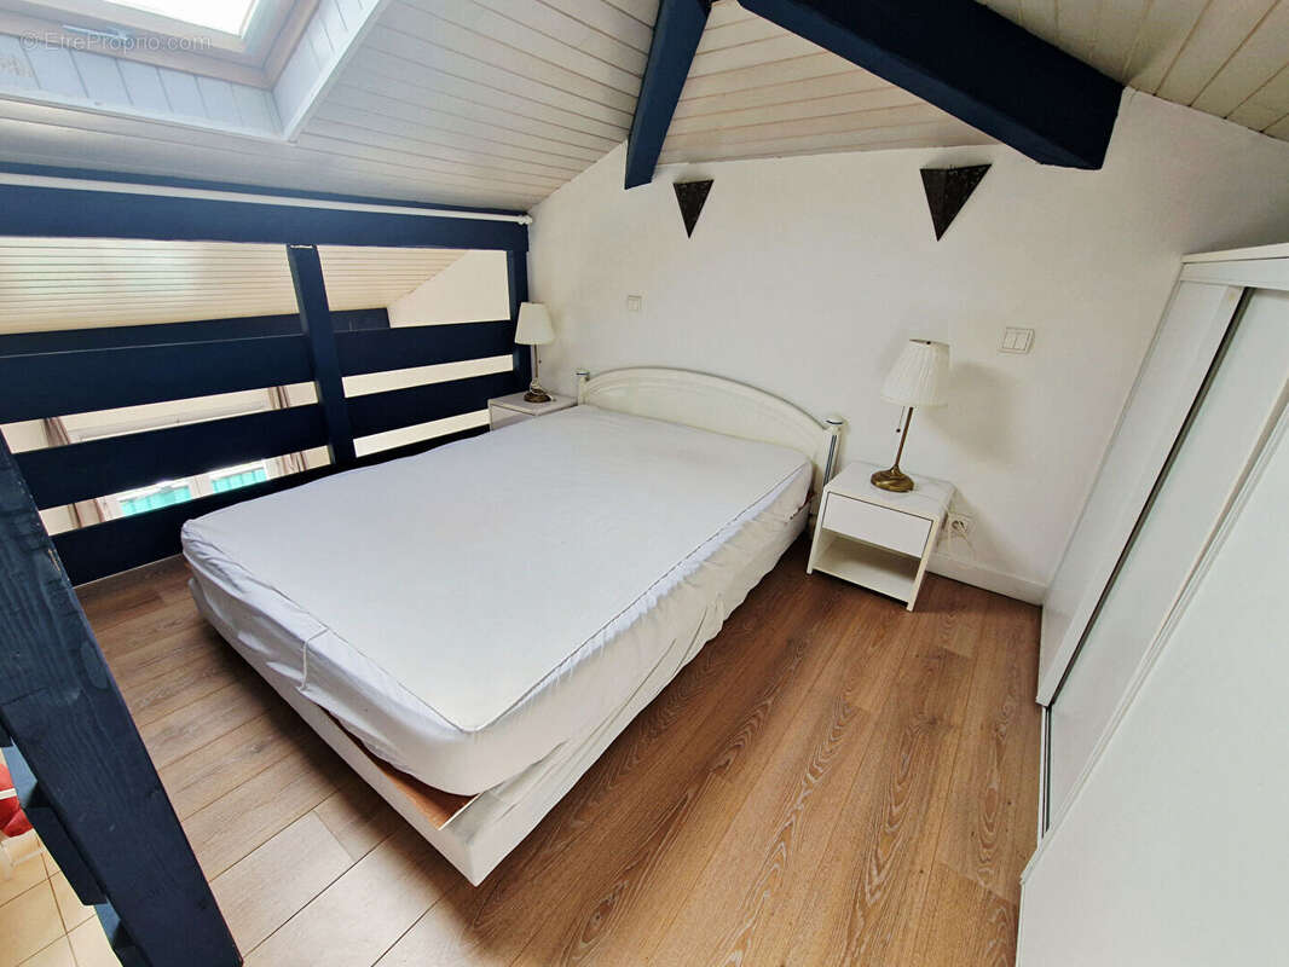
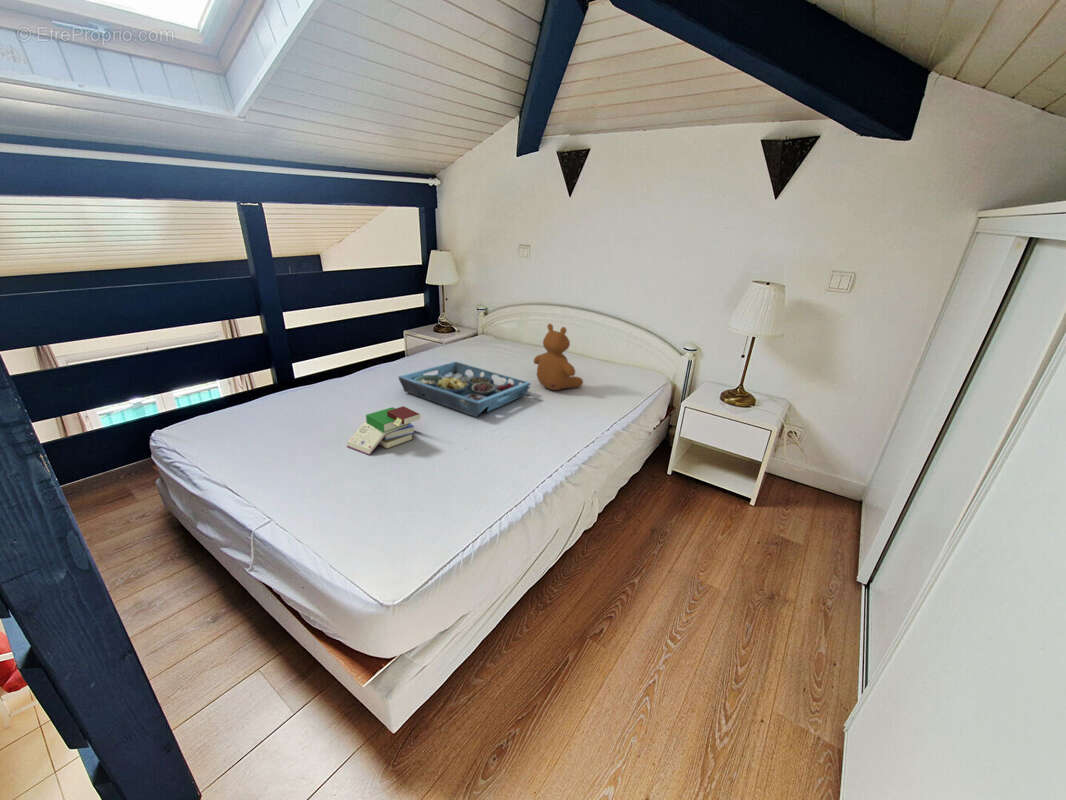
+ teddy bear [533,323,584,391]
+ book [346,405,421,456]
+ serving tray [397,361,532,418]
